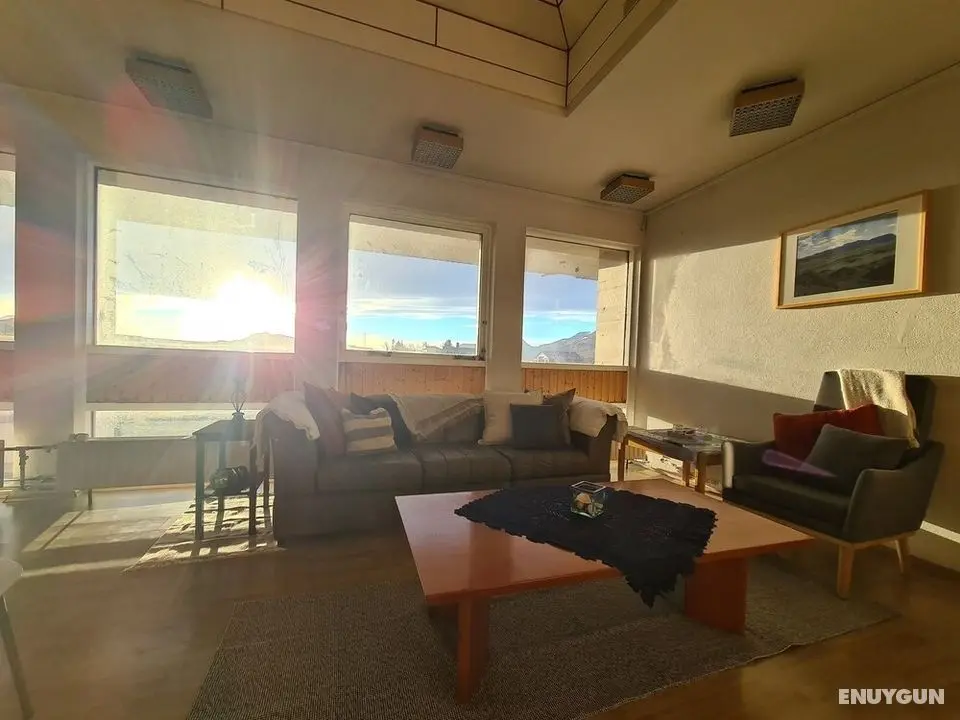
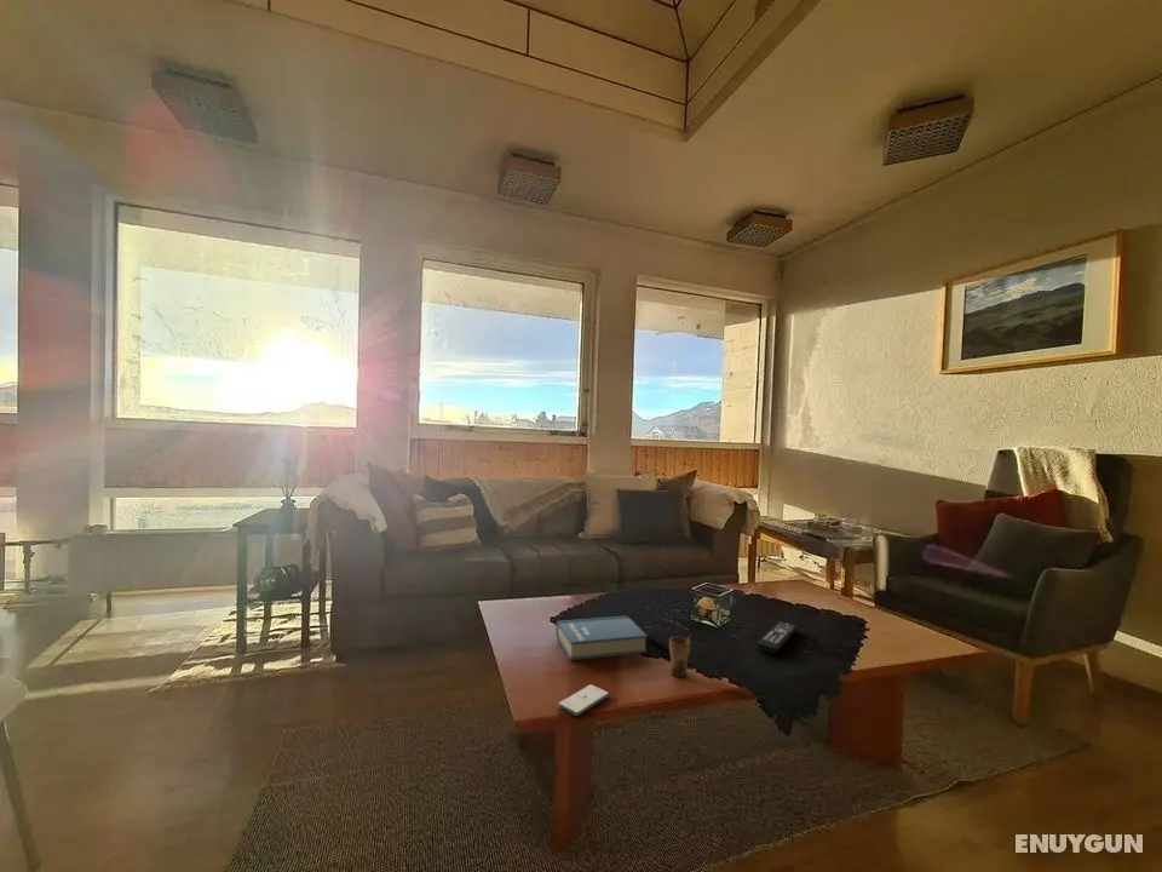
+ cup [668,632,692,678]
+ book [554,615,649,661]
+ smartphone [558,683,610,717]
+ remote control [755,620,799,655]
